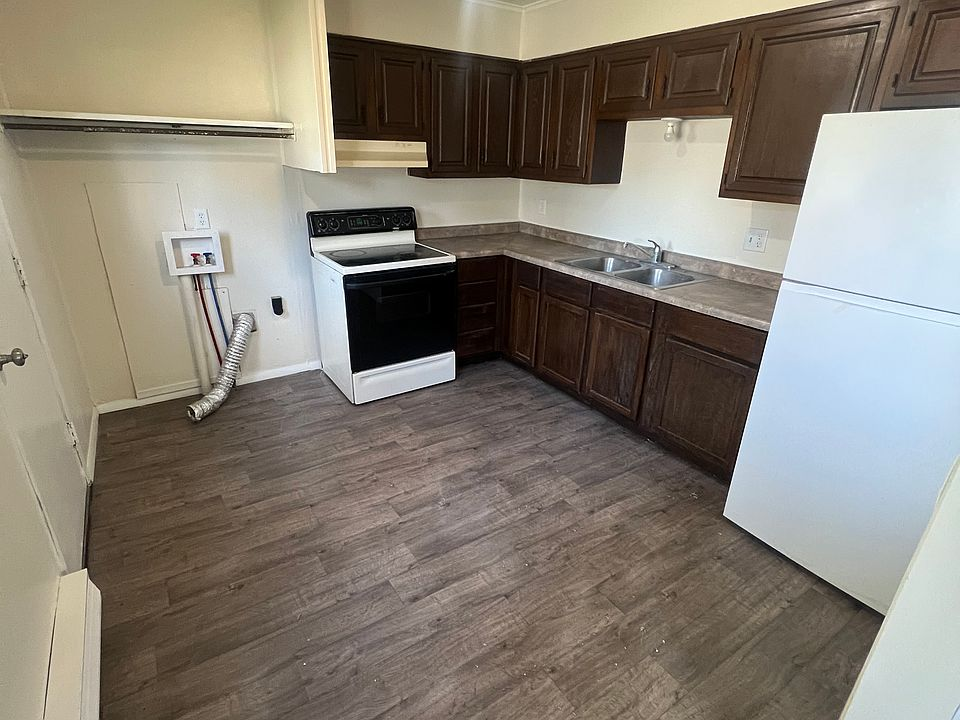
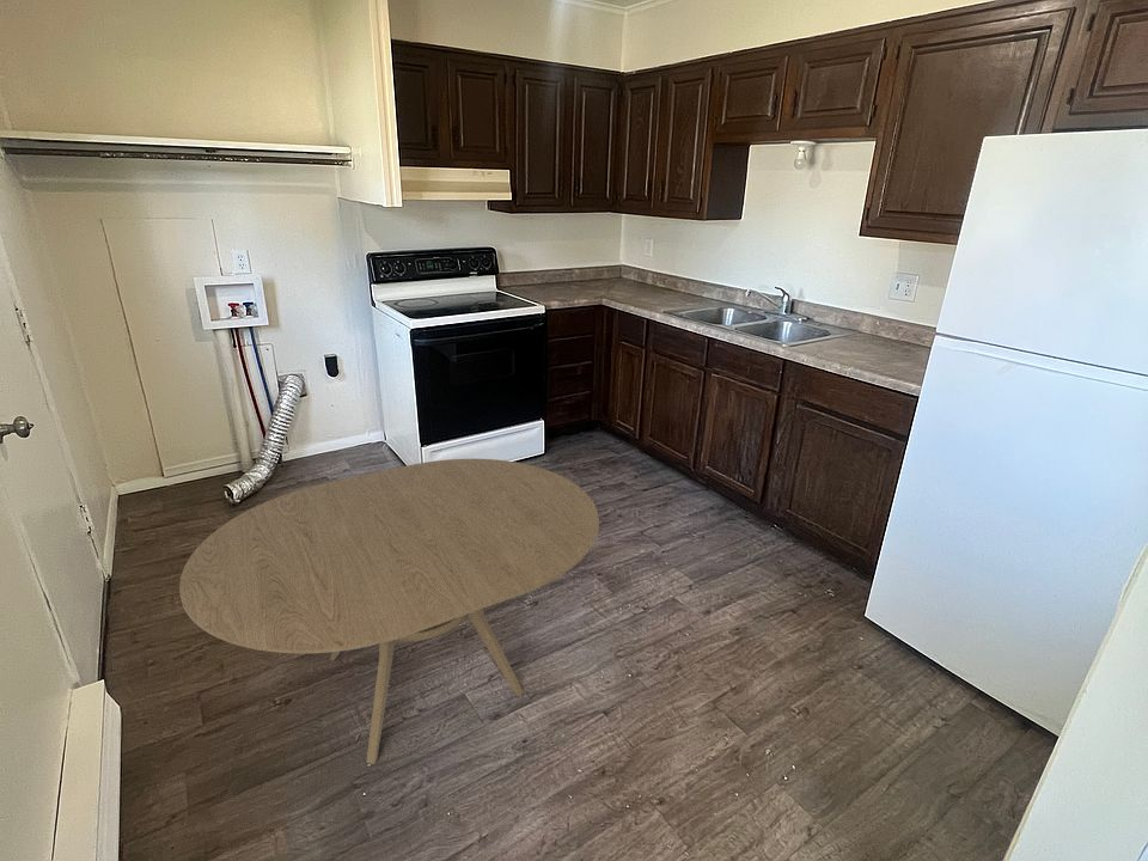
+ dining table [178,458,600,765]
